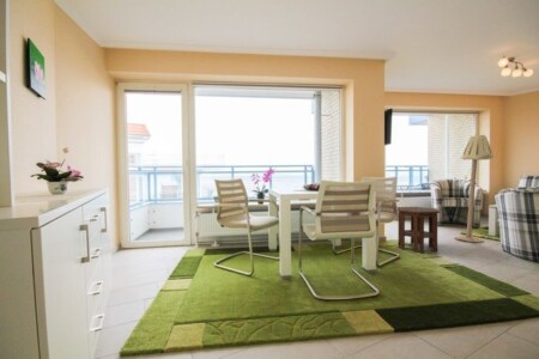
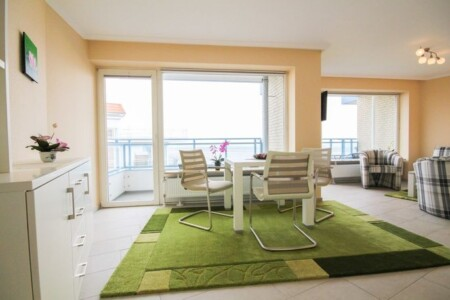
- floor lamp [454,133,495,243]
- side table [395,206,441,254]
